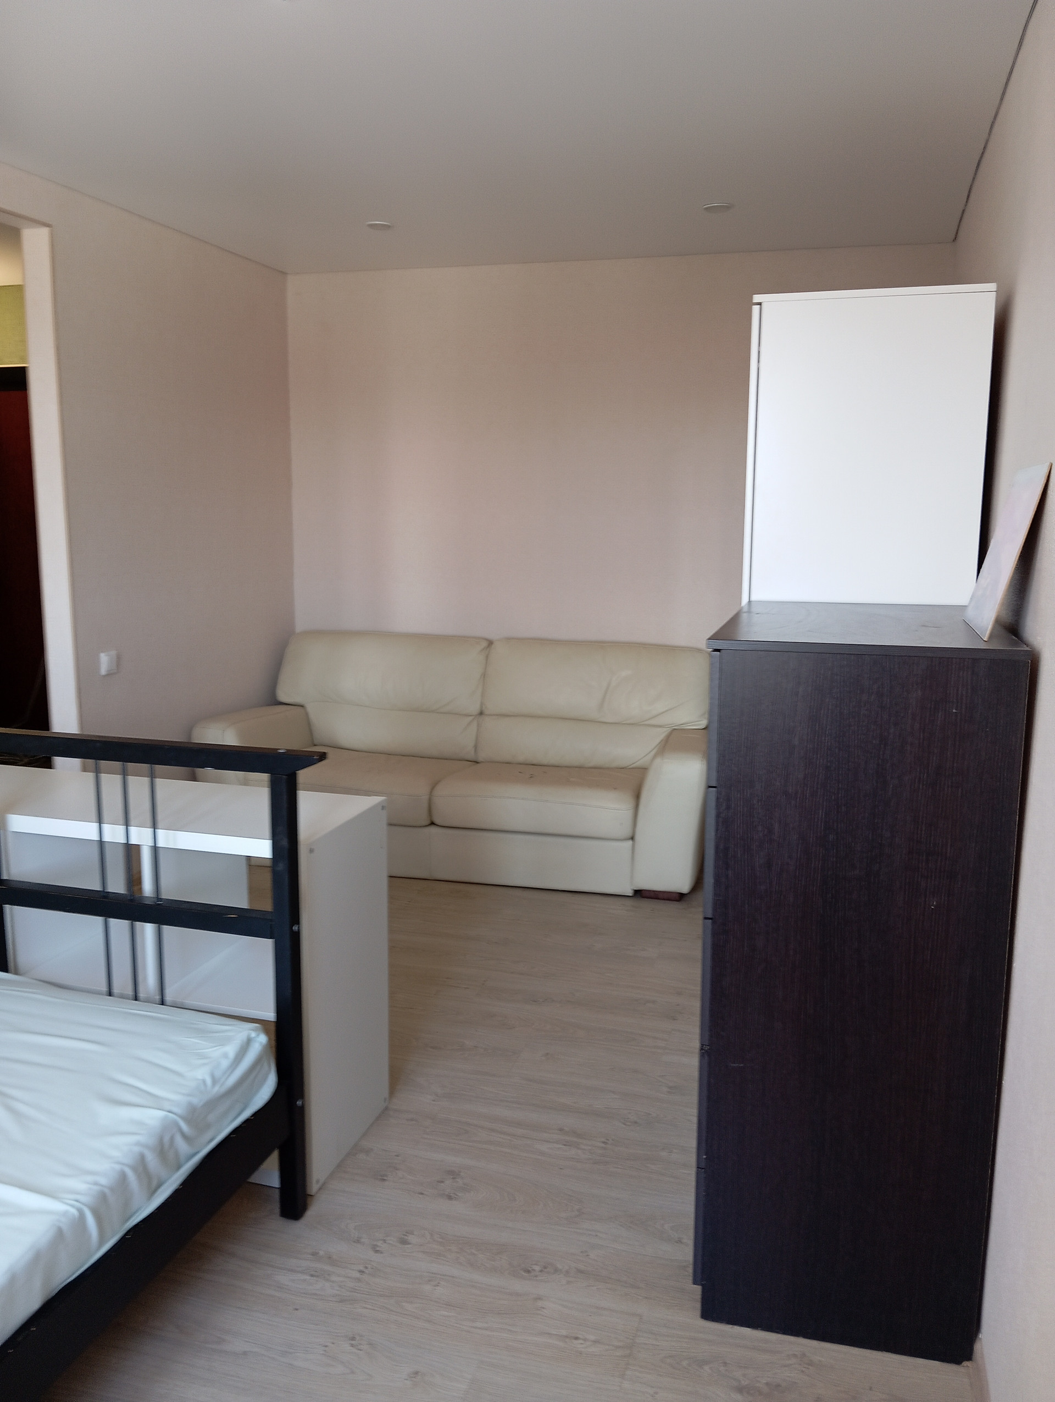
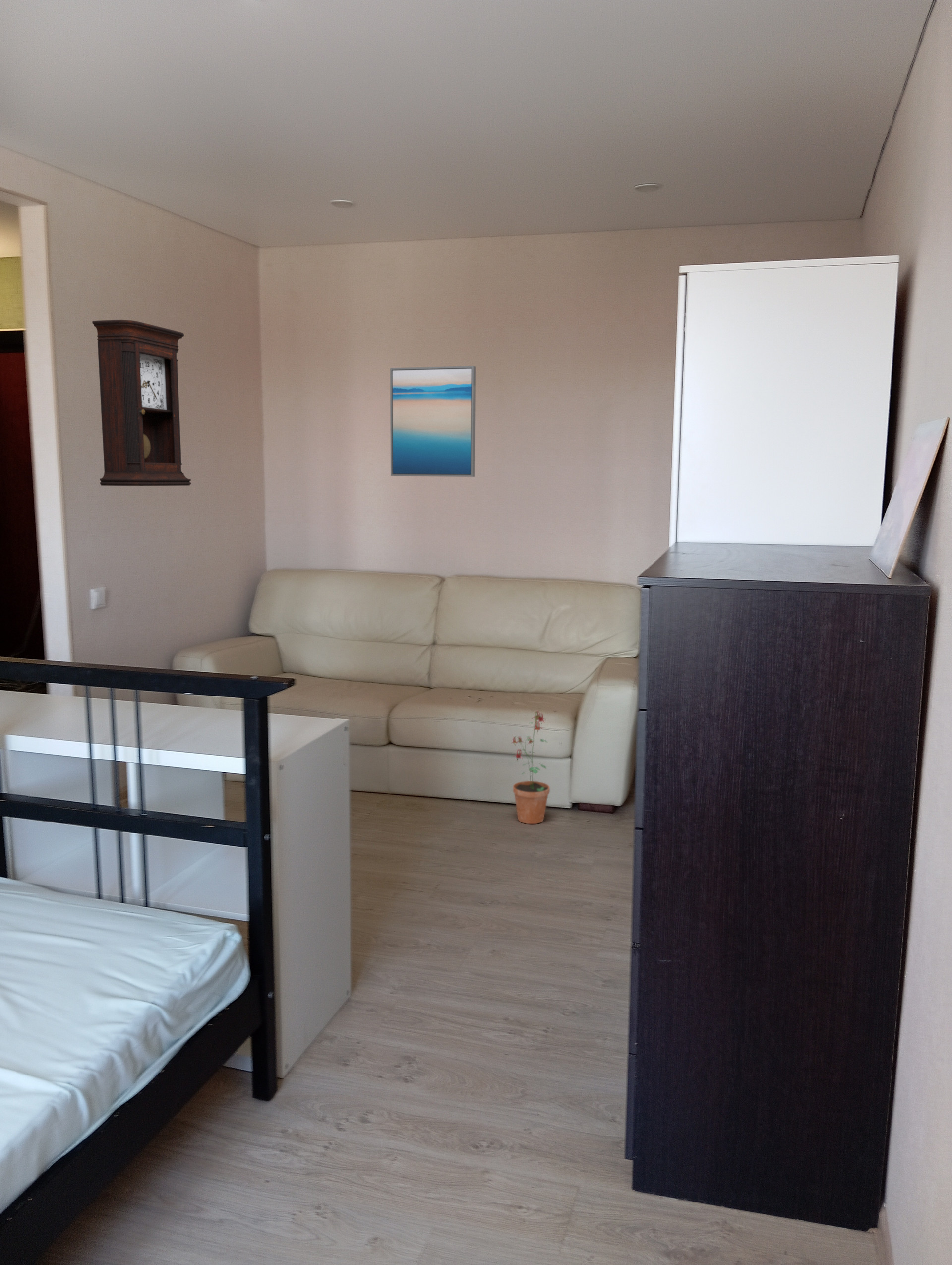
+ potted plant [511,710,550,824]
+ pendulum clock [92,319,192,487]
+ wall art [390,365,476,477]
